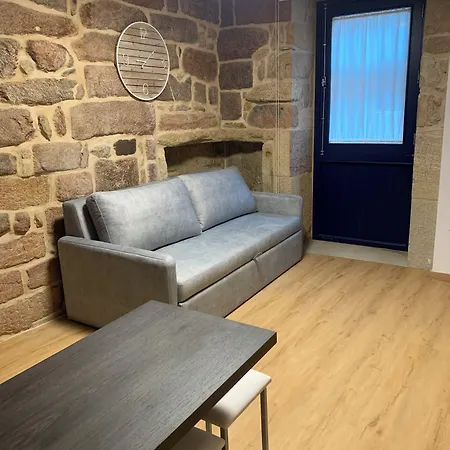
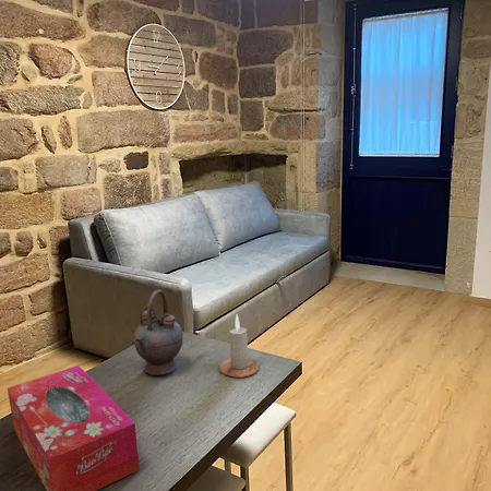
+ candle [218,314,261,379]
+ tissue box [7,364,141,491]
+ teapot [131,289,184,376]
